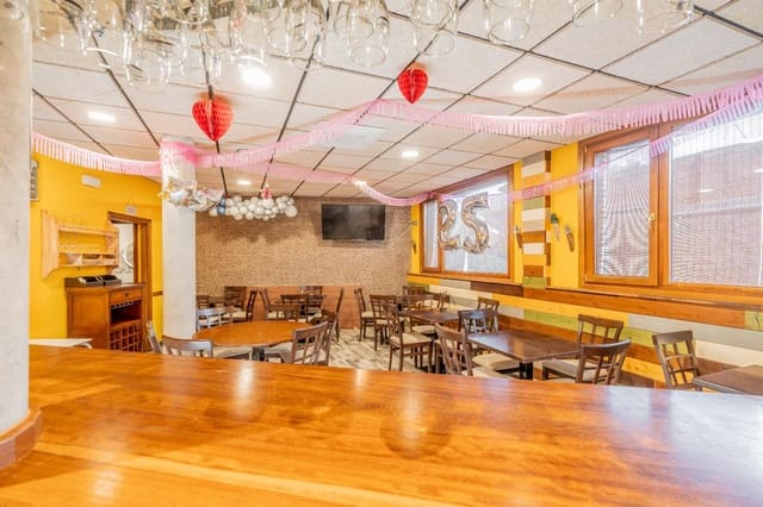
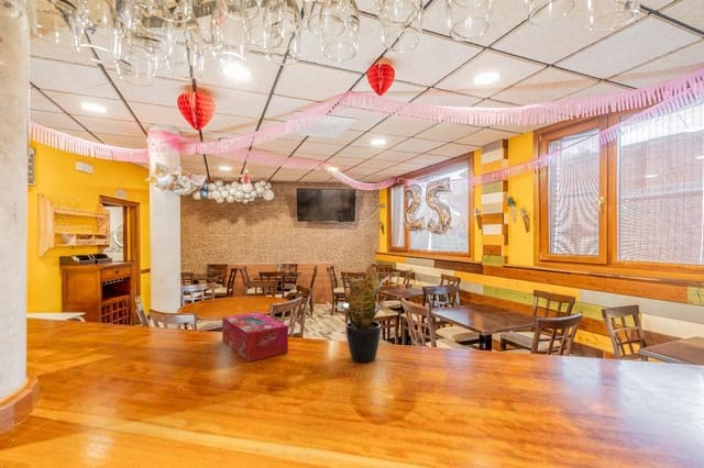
+ tissue box [221,311,289,363]
+ potted plant [334,264,391,364]
